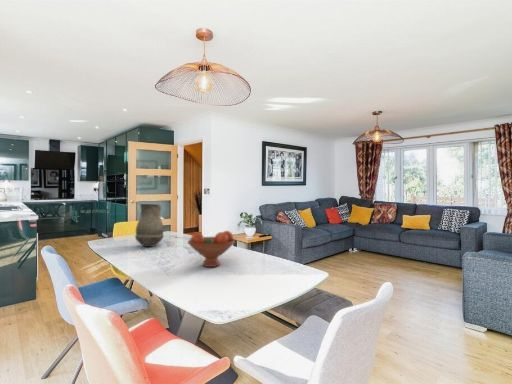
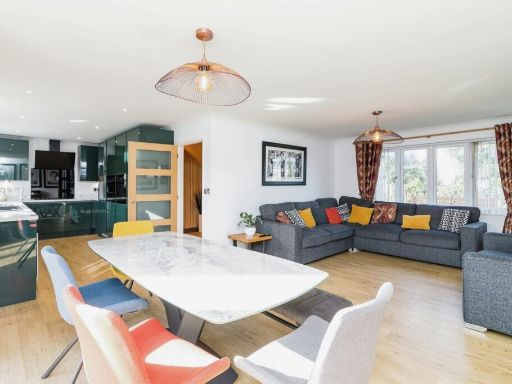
- vase [134,203,165,248]
- fruit bowl [187,230,236,268]
